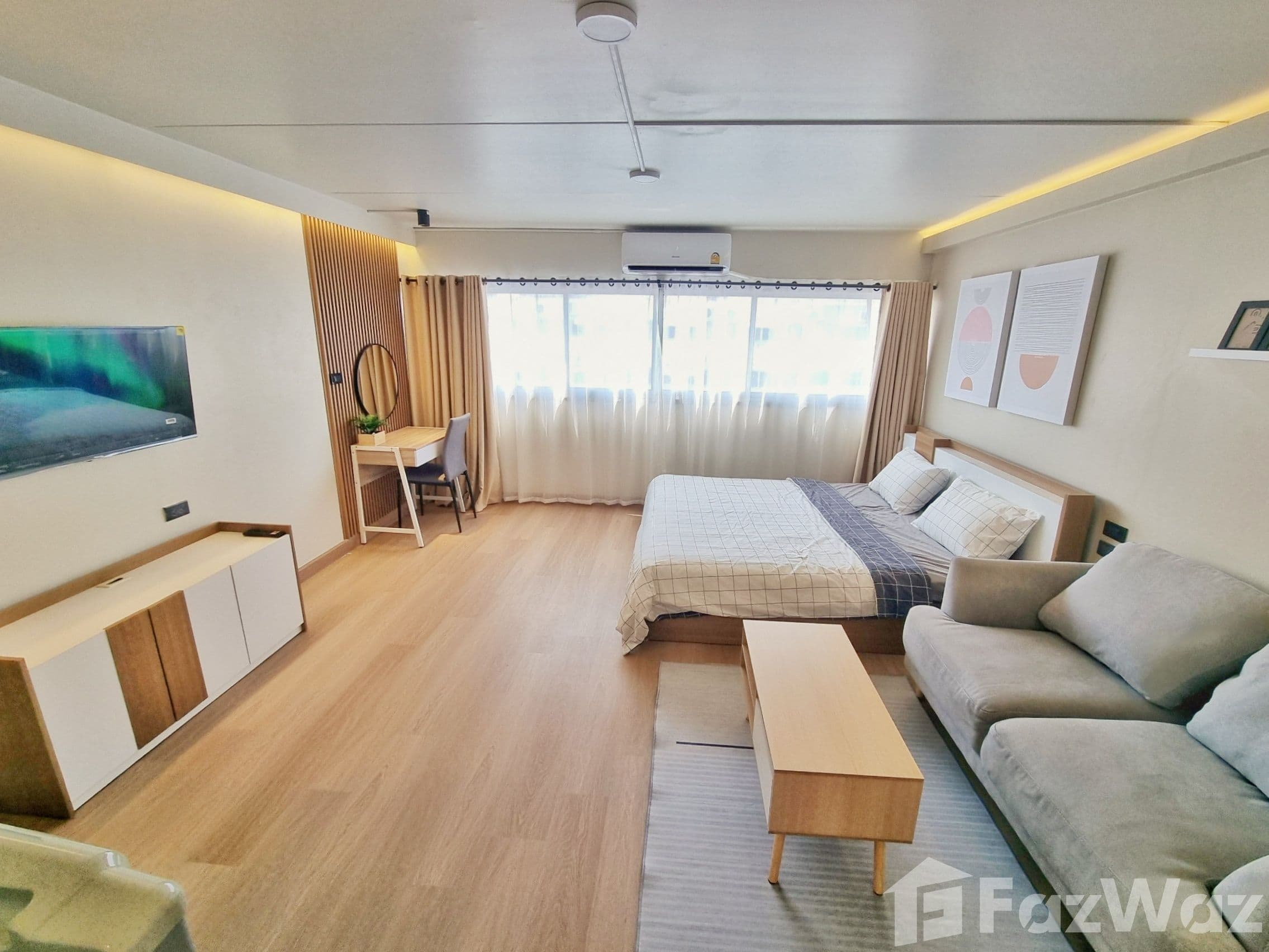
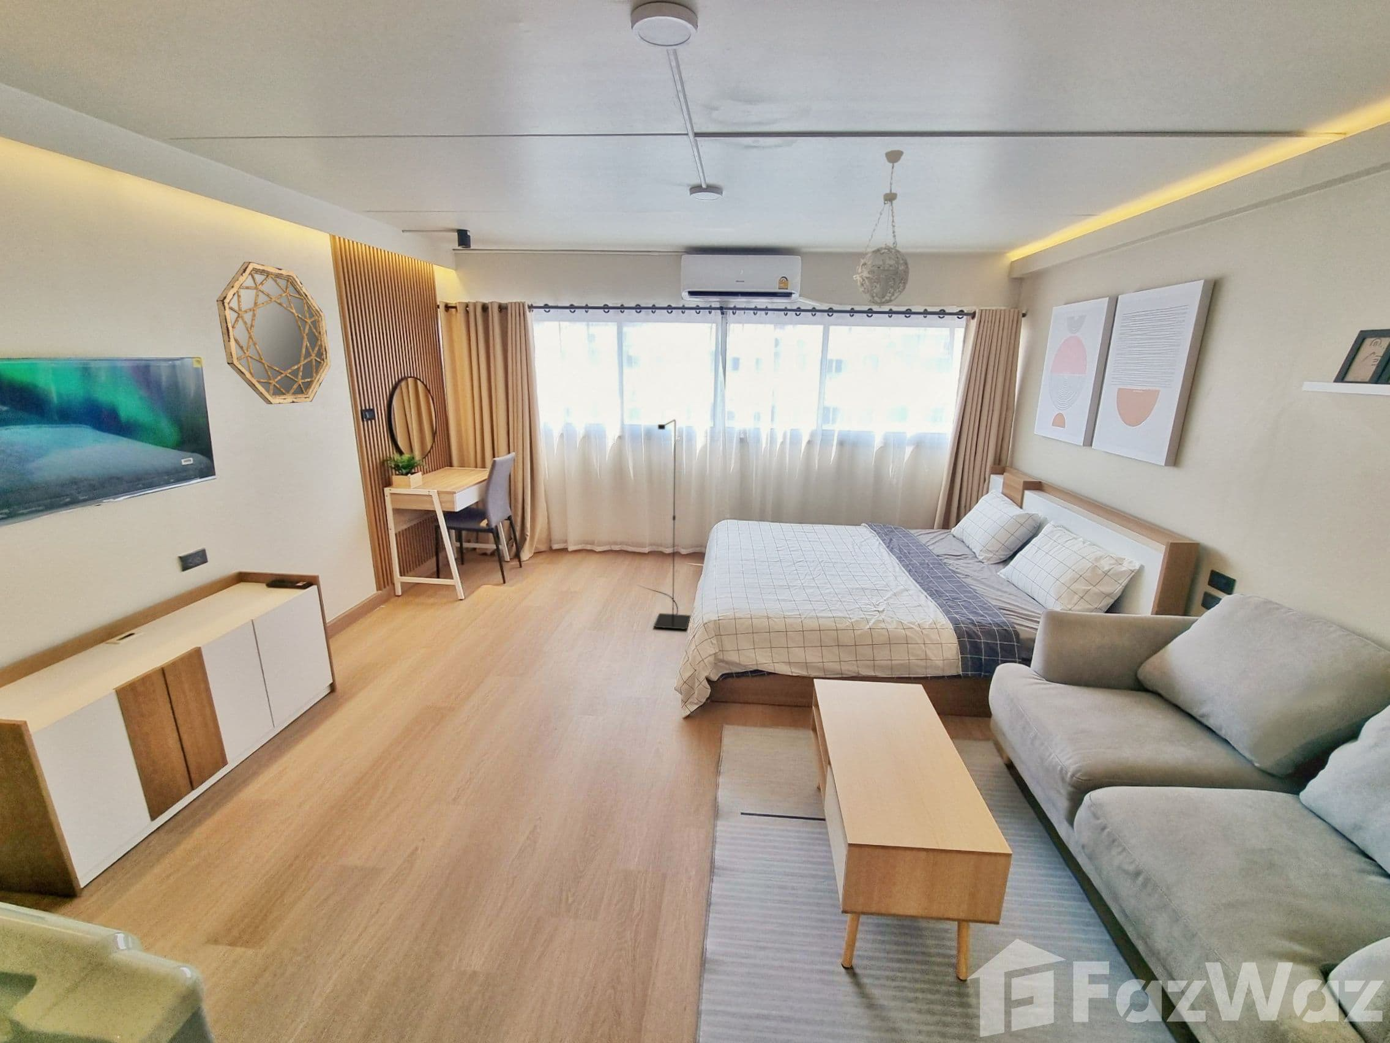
+ pendant light [852,149,910,309]
+ home mirror [216,262,331,404]
+ floor lamp [634,419,691,630]
